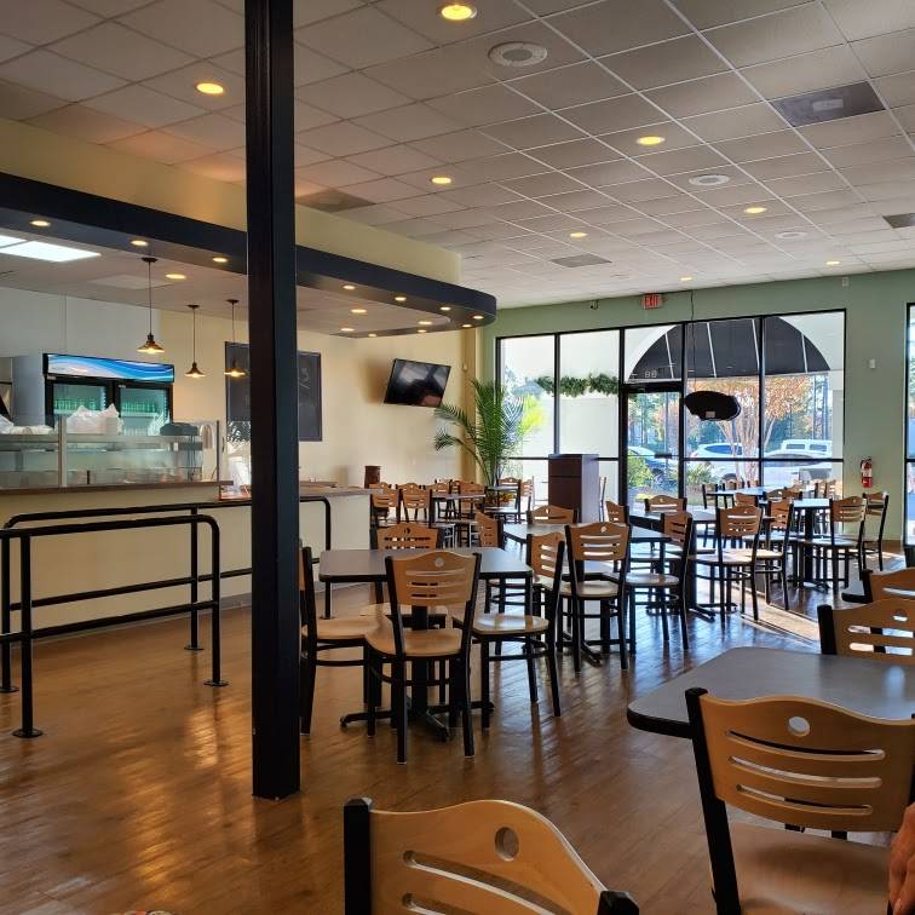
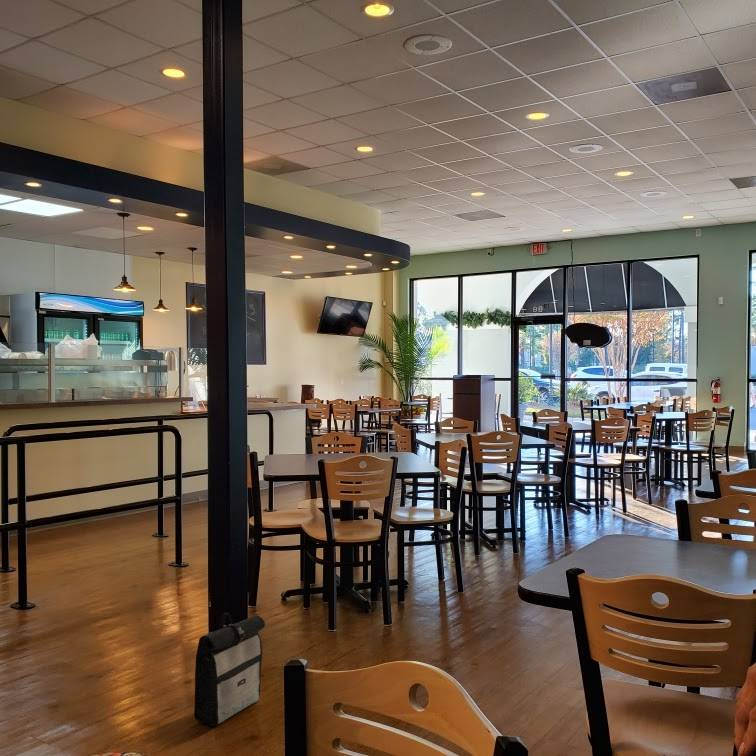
+ backpack [193,612,266,727]
